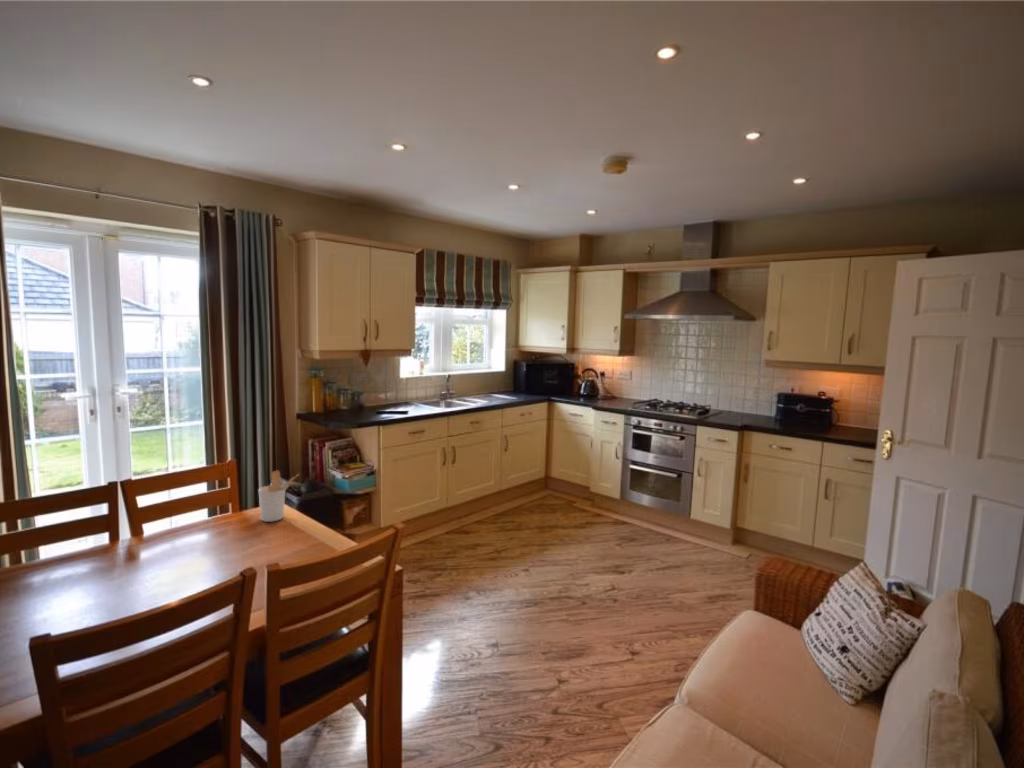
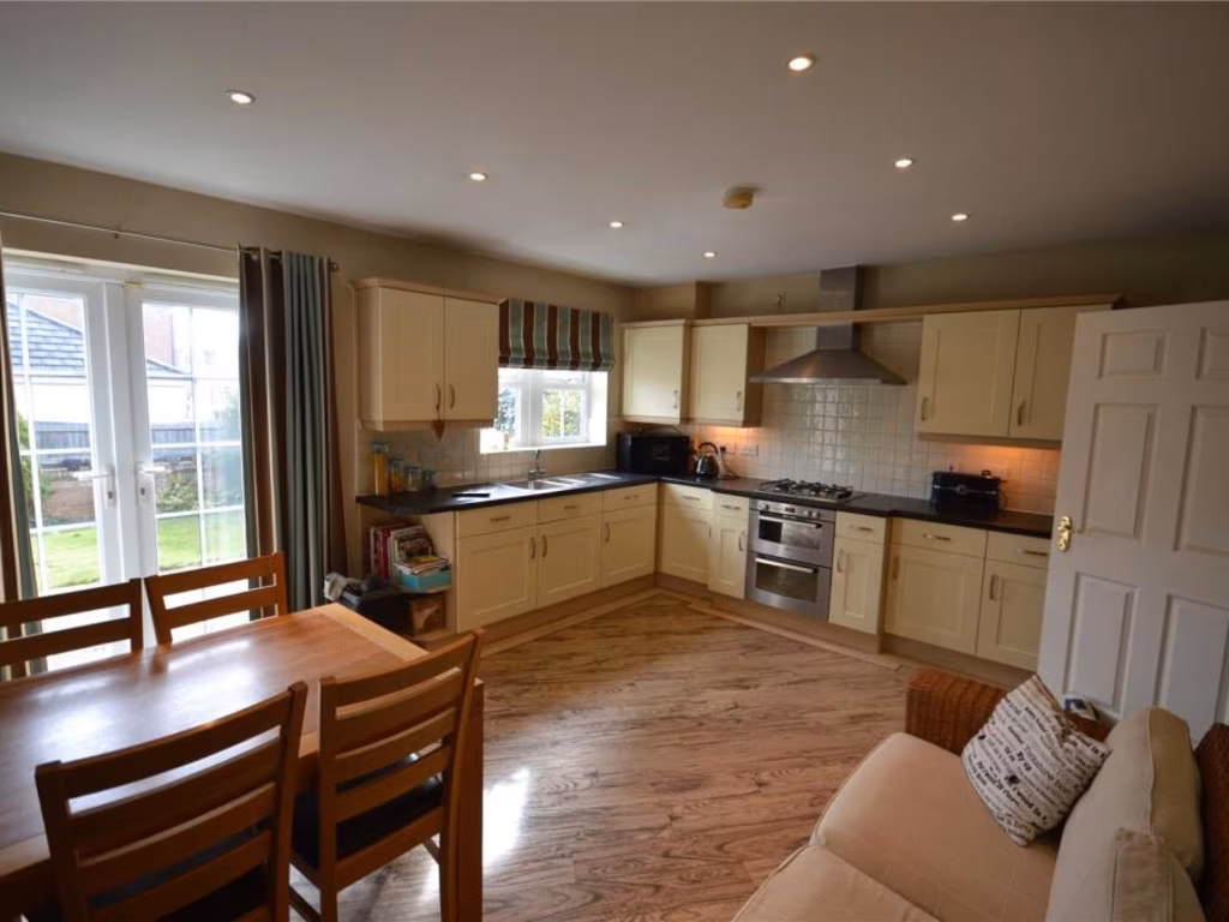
- utensil holder [258,469,300,523]
